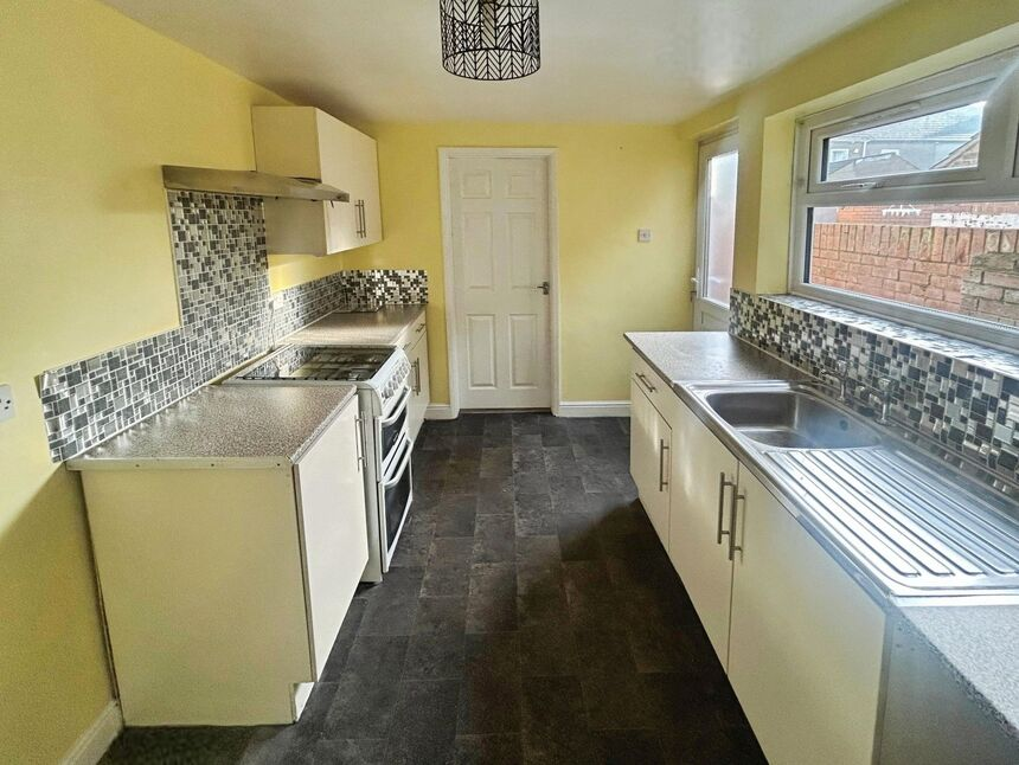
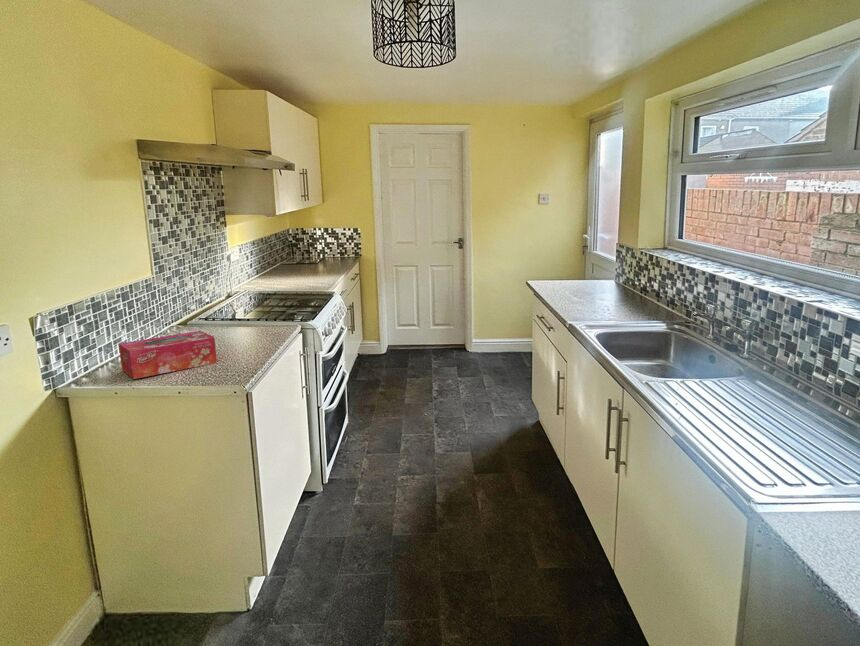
+ tissue box [118,330,218,380]
